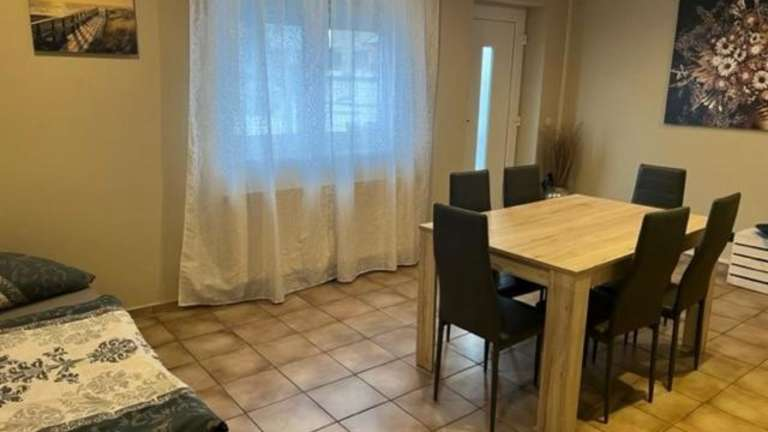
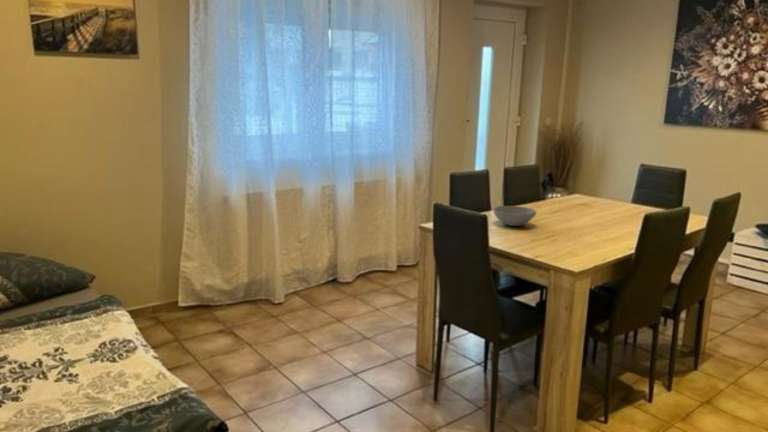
+ bowl [492,205,537,227]
